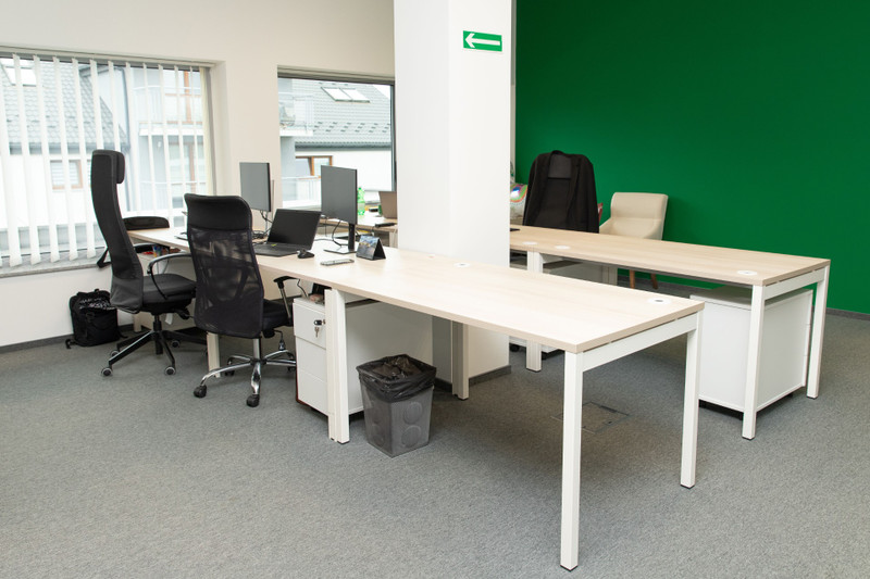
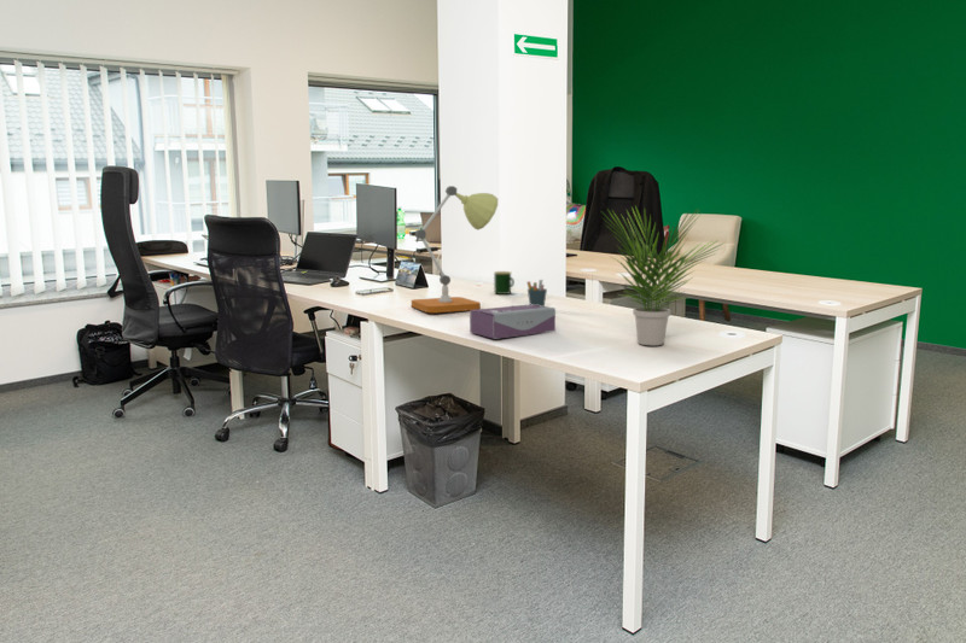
+ tissue box [469,303,557,340]
+ potted plant [601,205,726,347]
+ mug [493,270,516,296]
+ pen holder [525,279,548,306]
+ desk lamp [411,185,499,314]
